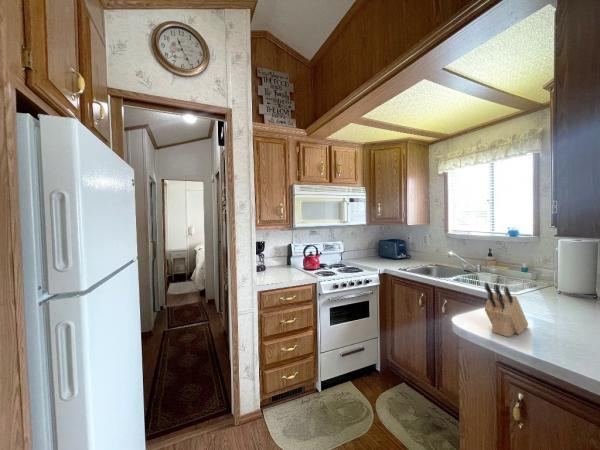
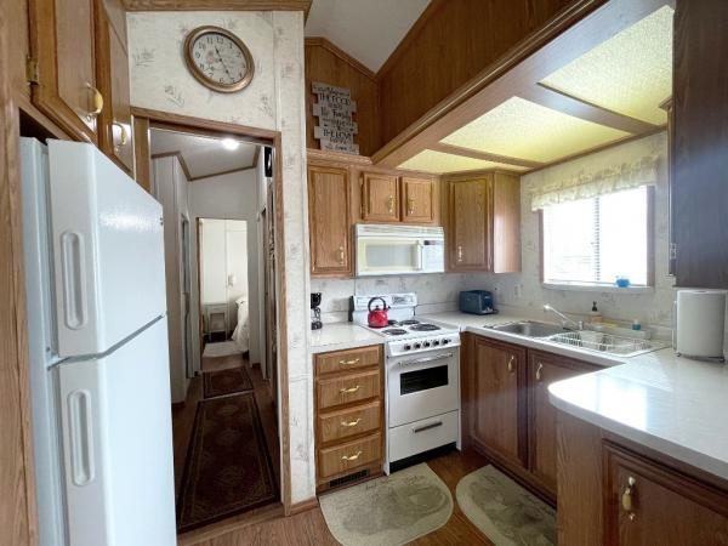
- knife block [483,281,529,338]
